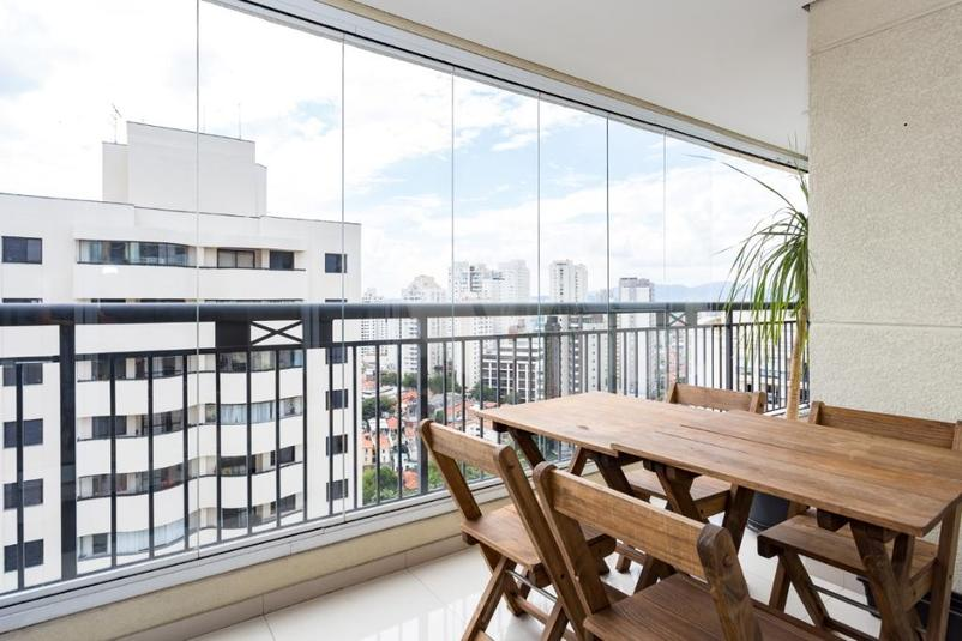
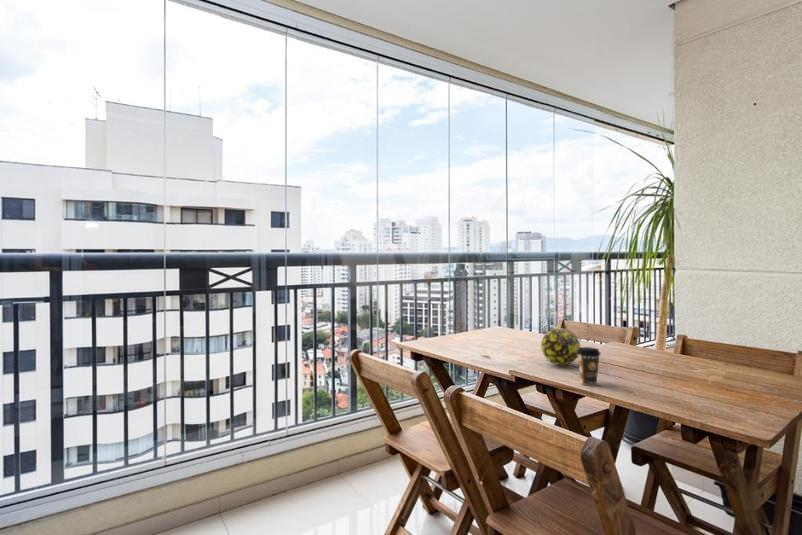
+ decorative ball [540,327,581,366]
+ coffee cup [577,346,602,386]
